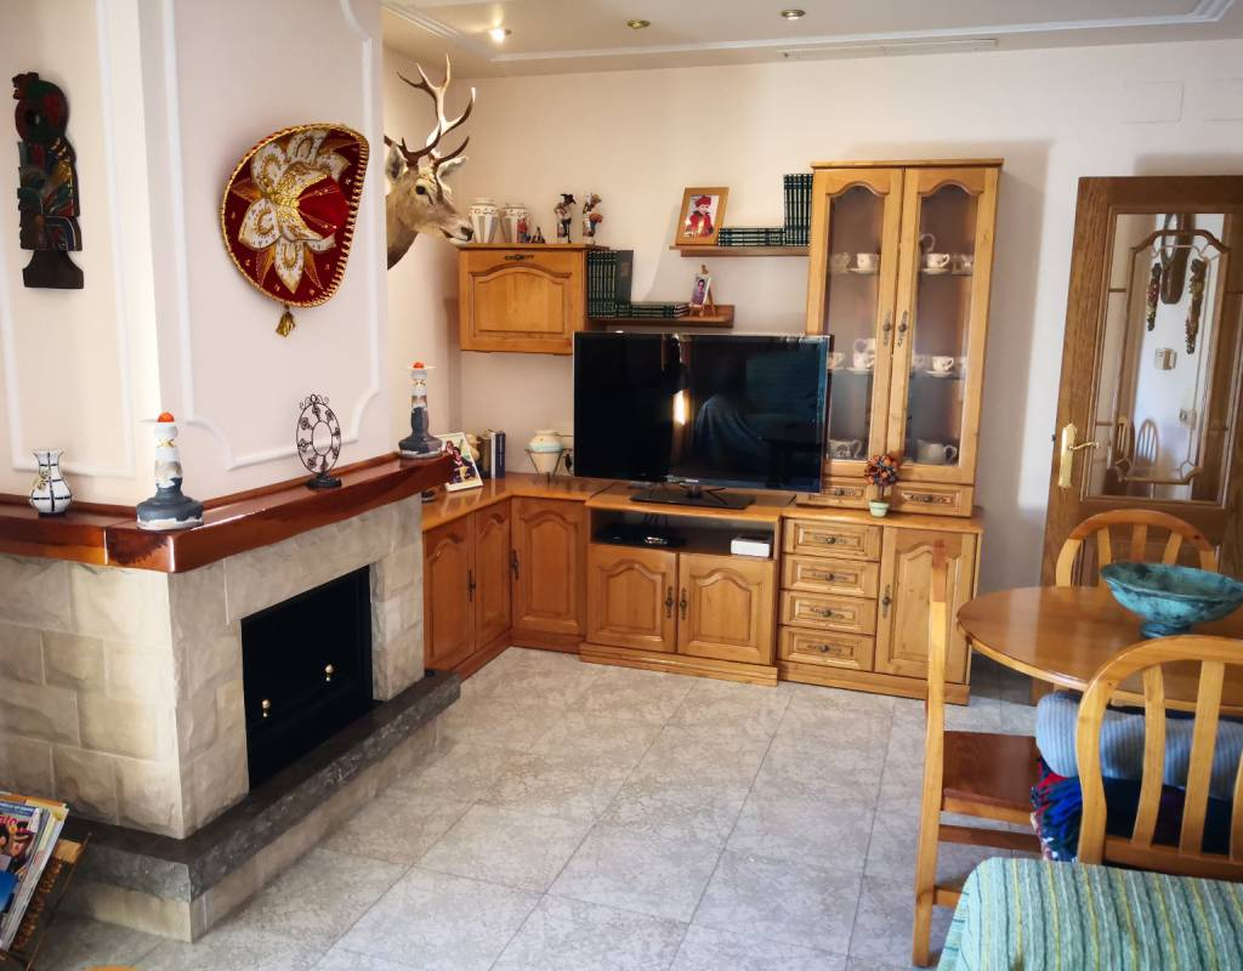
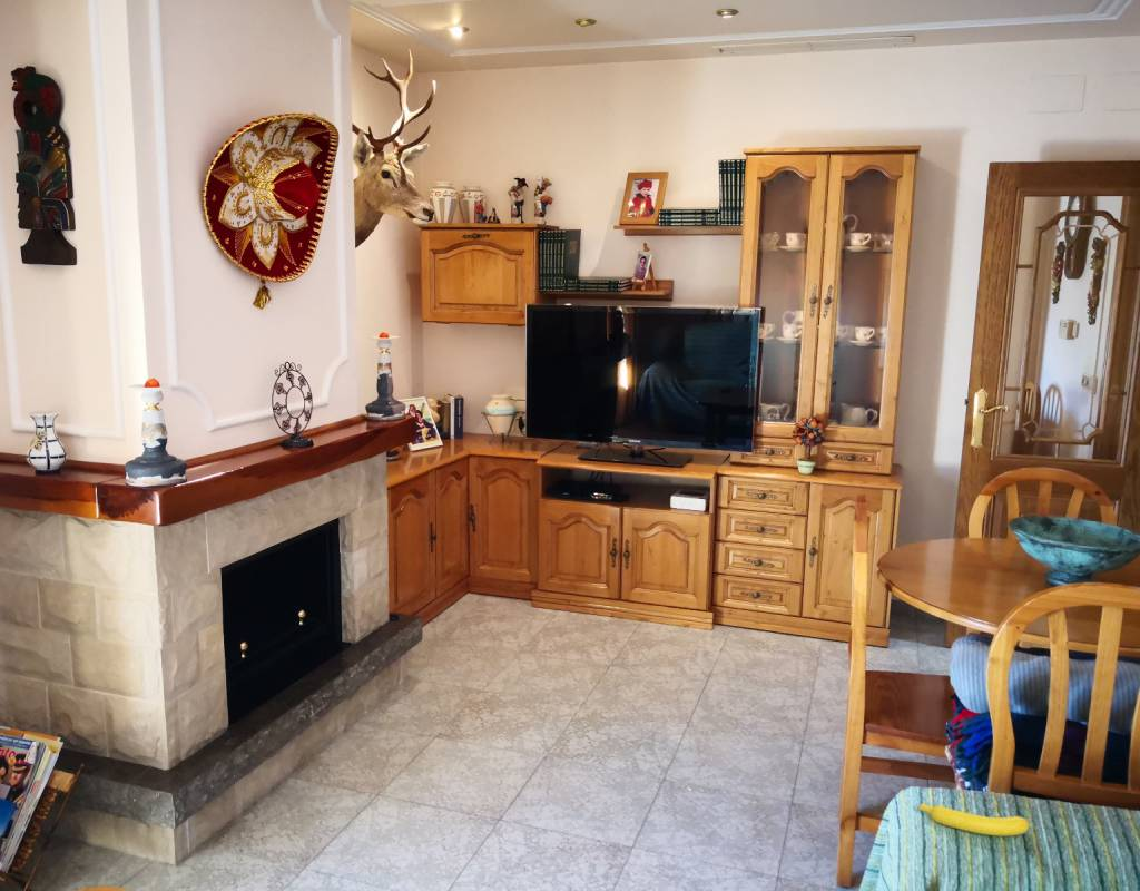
+ banana [918,802,1030,838]
